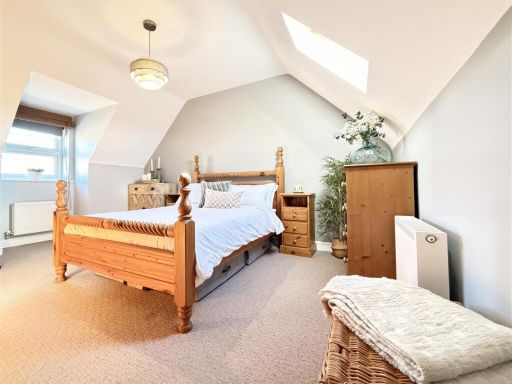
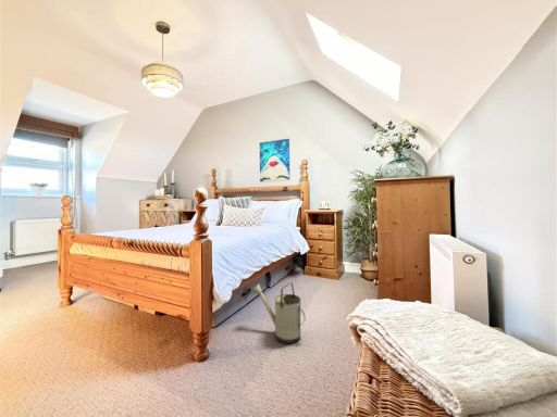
+ wall art [259,138,290,184]
+ watering can [250,281,307,344]
